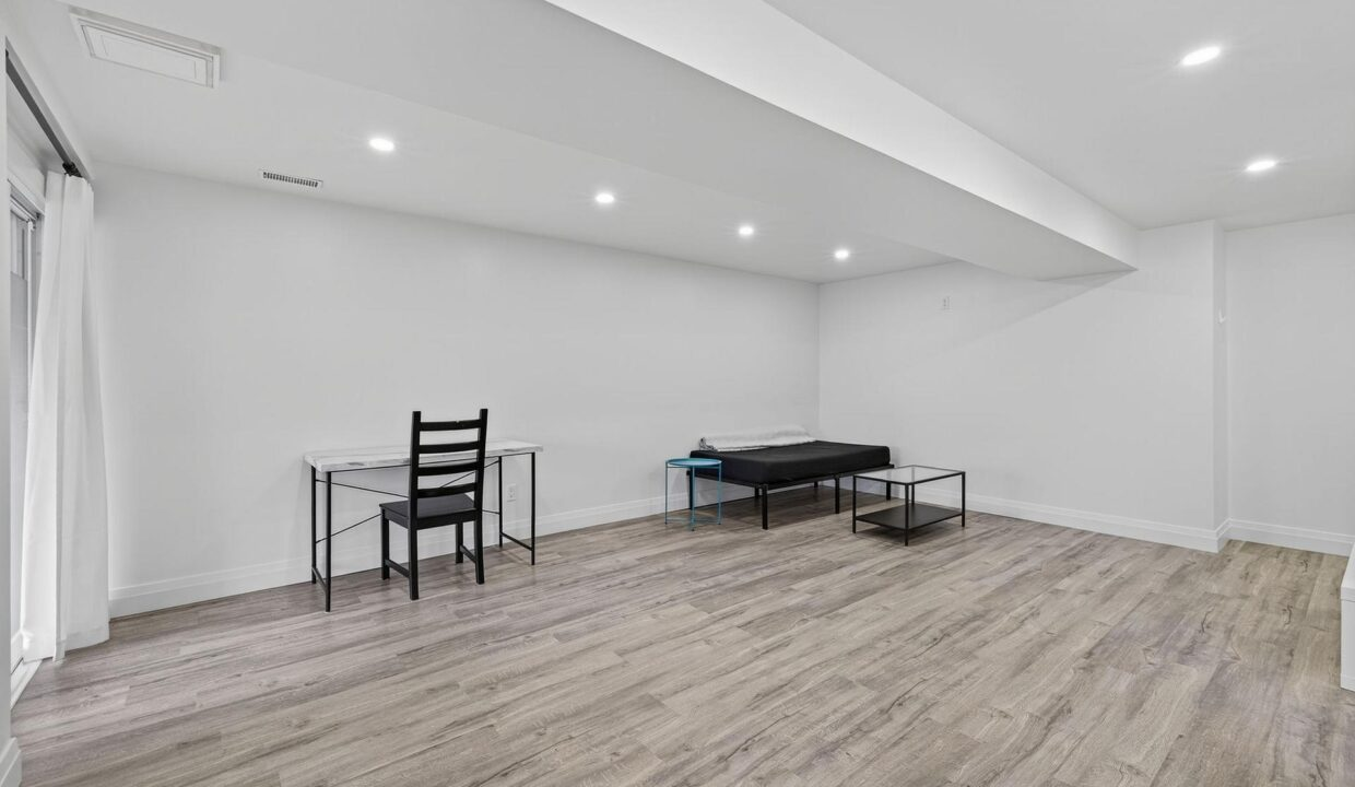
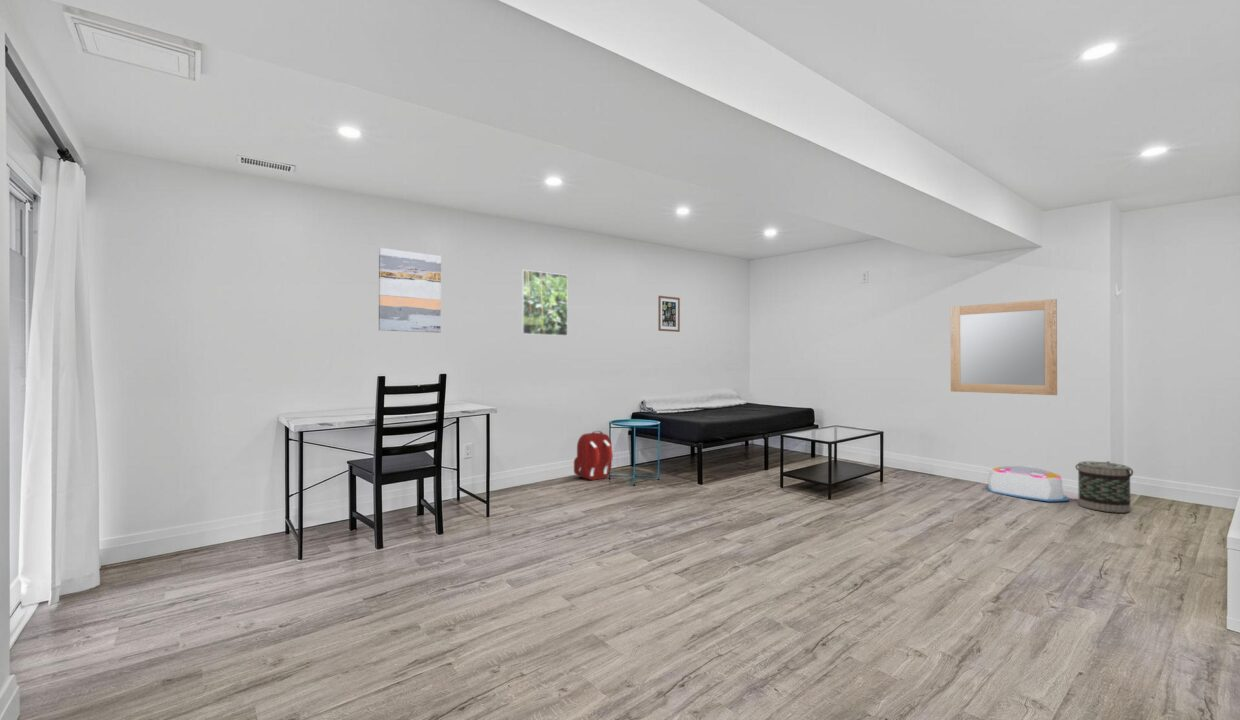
+ home mirror [949,298,1058,396]
+ backpack [573,430,614,481]
+ wall art [657,295,681,333]
+ wall art [378,247,442,334]
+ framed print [520,269,569,337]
+ storage bin [985,464,1070,503]
+ basket [1074,460,1134,514]
